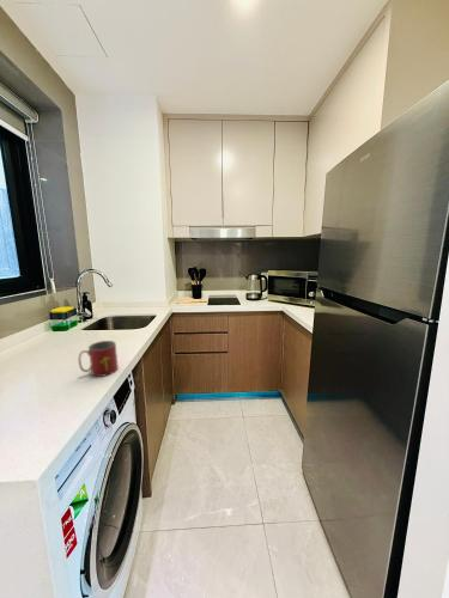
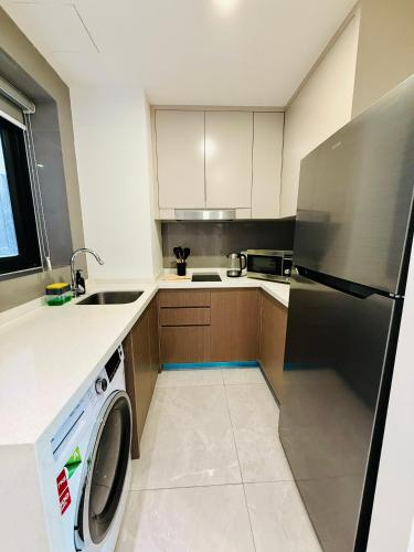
- mug [77,340,120,378]
